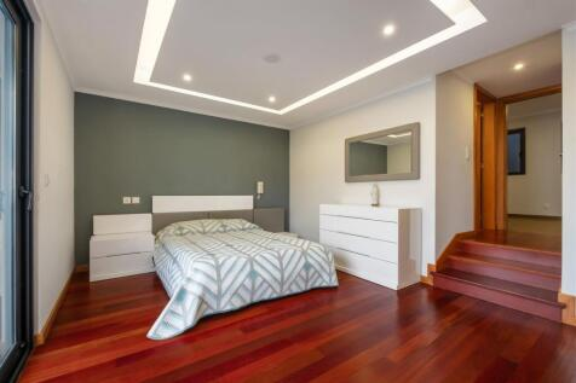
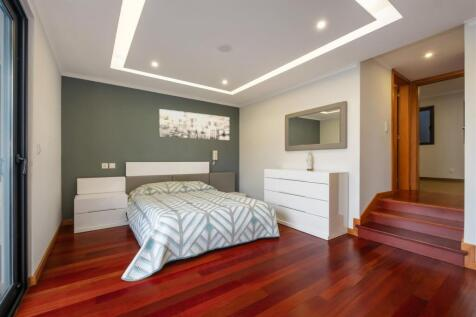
+ wall art [158,108,230,141]
